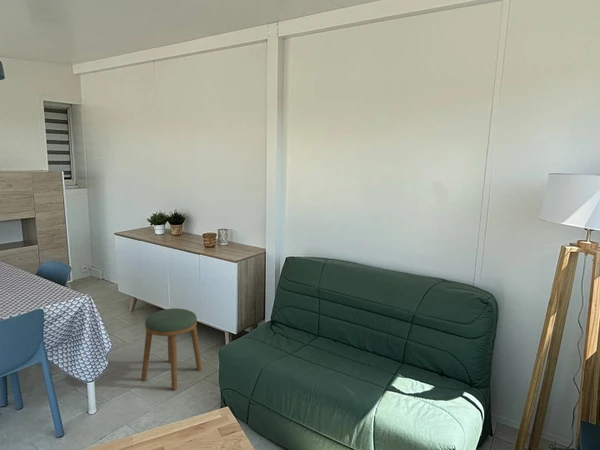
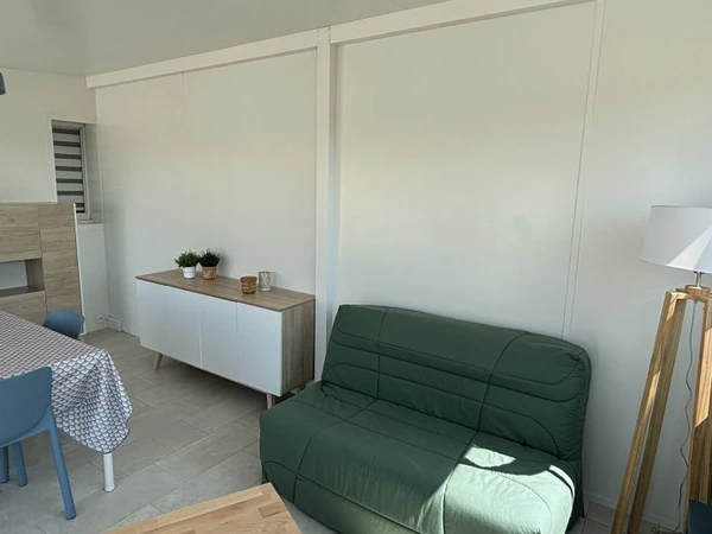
- stool [140,307,203,391]
